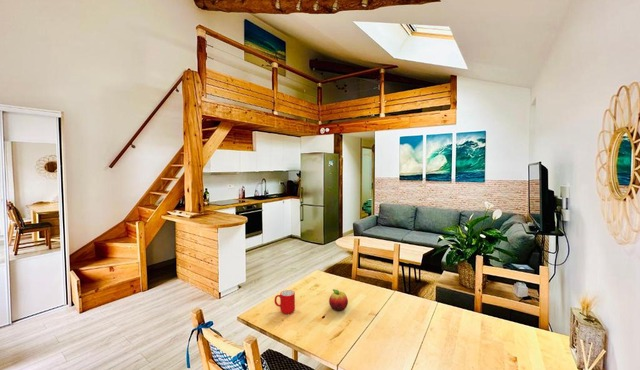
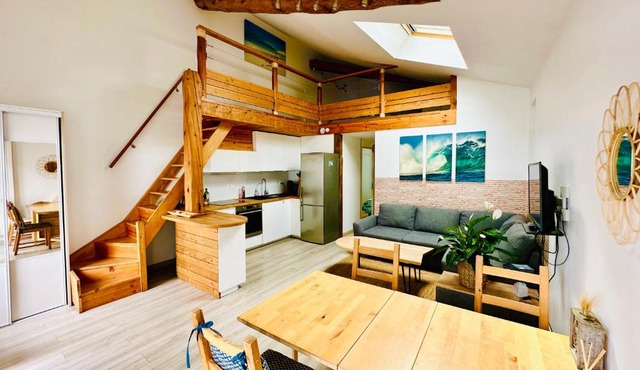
- cup [274,289,296,315]
- fruit [328,288,349,312]
